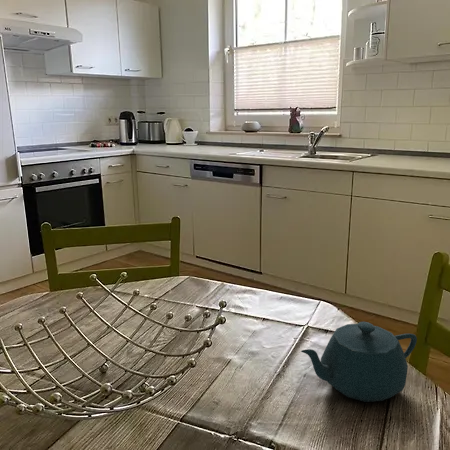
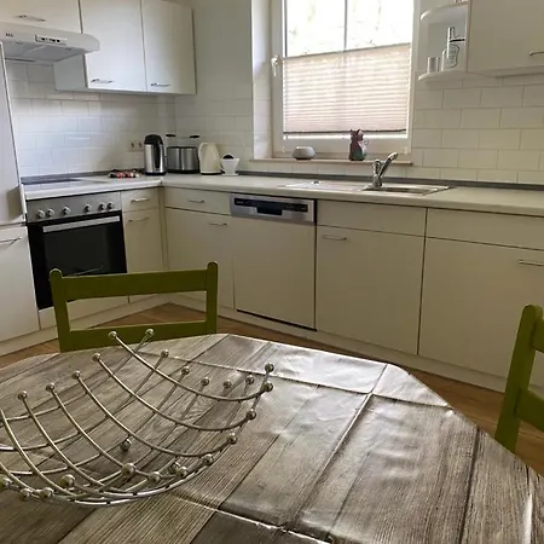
- teapot [300,321,418,403]
